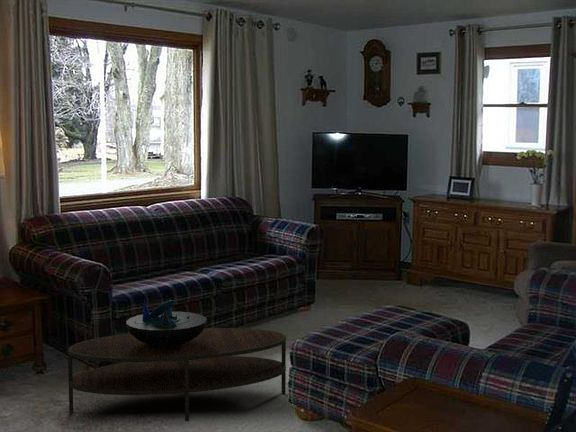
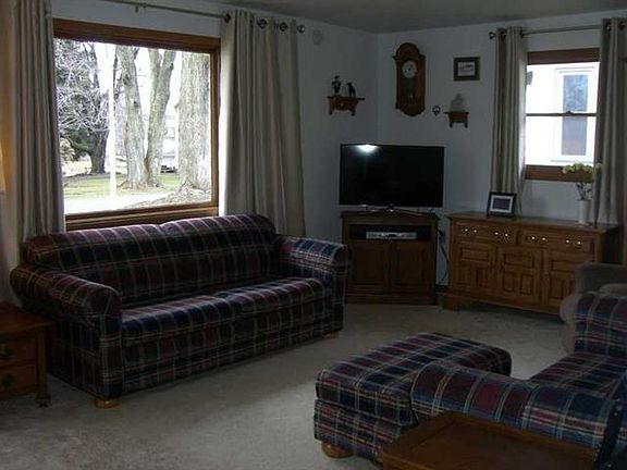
- coffee table [67,327,287,422]
- decorative bowl [125,297,208,347]
